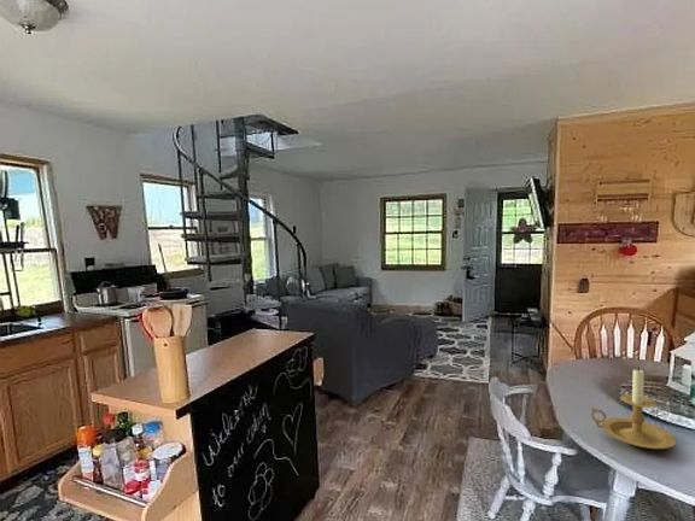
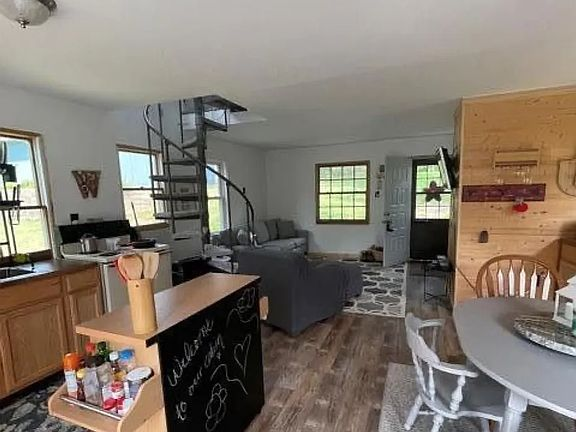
- candle holder [589,367,677,450]
